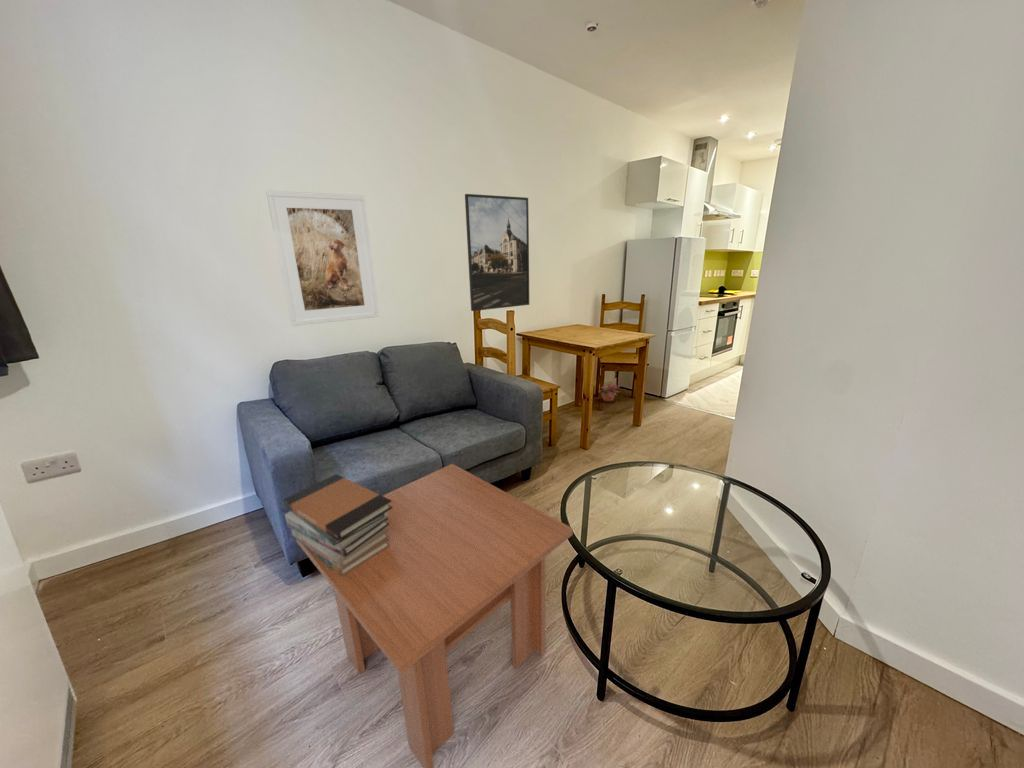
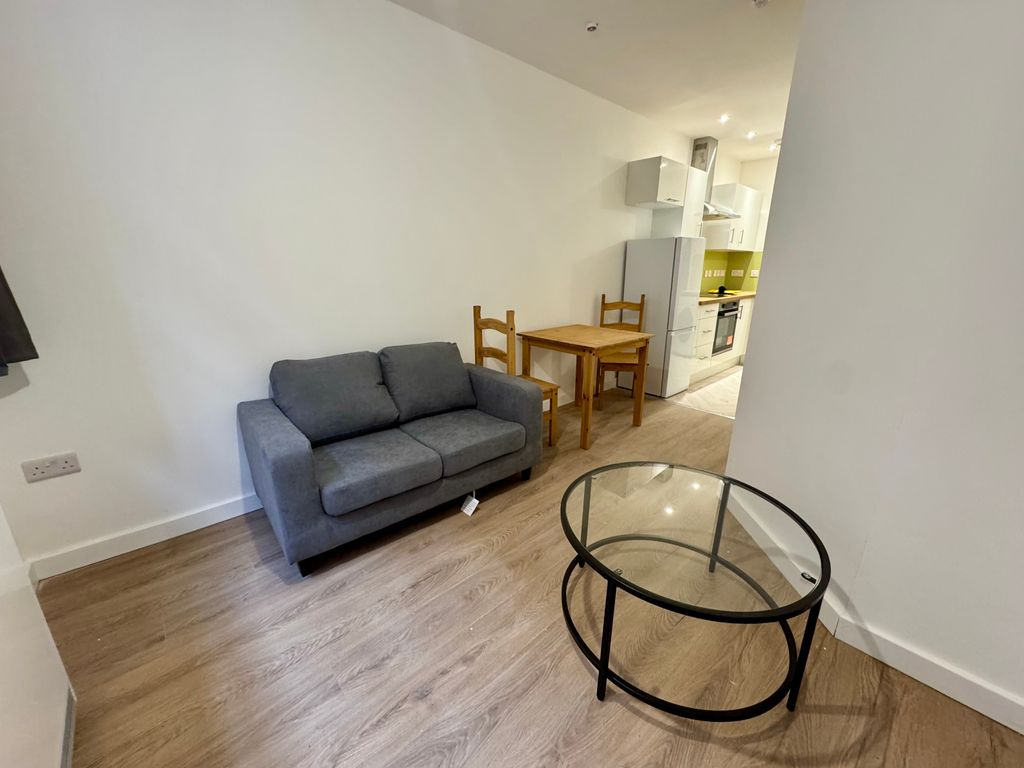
- potted plant [601,380,622,402]
- book stack [283,473,392,578]
- coffee table [295,463,574,768]
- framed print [265,189,380,327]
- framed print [464,193,530,312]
